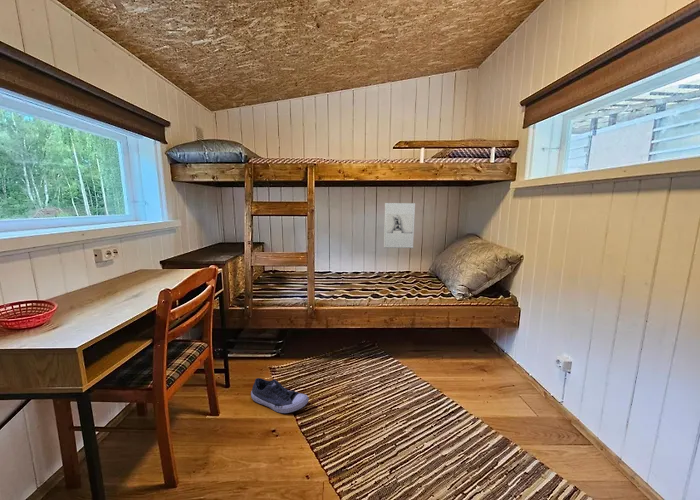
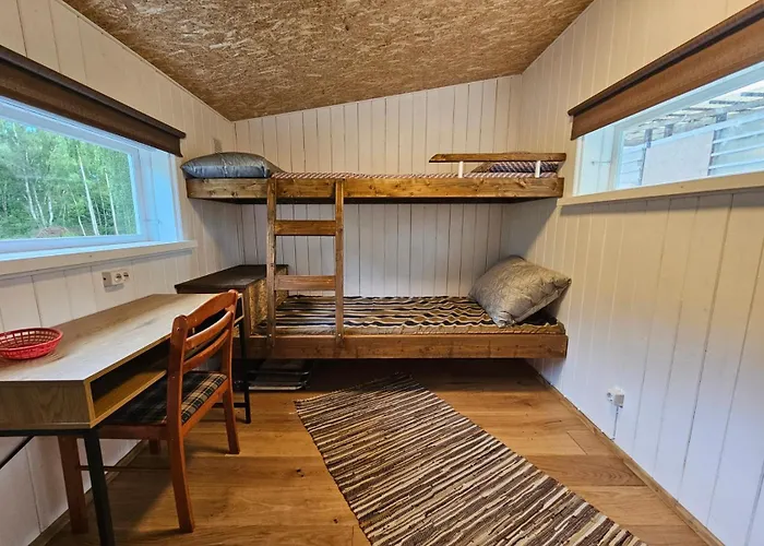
- wall sculpture [383,202,416,249]
- shoe [250,377,310,414]
